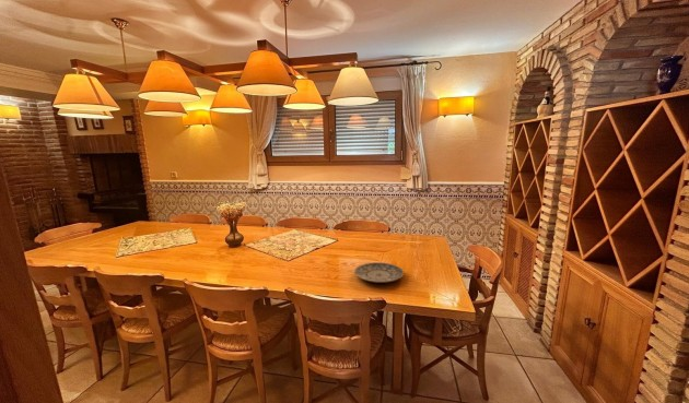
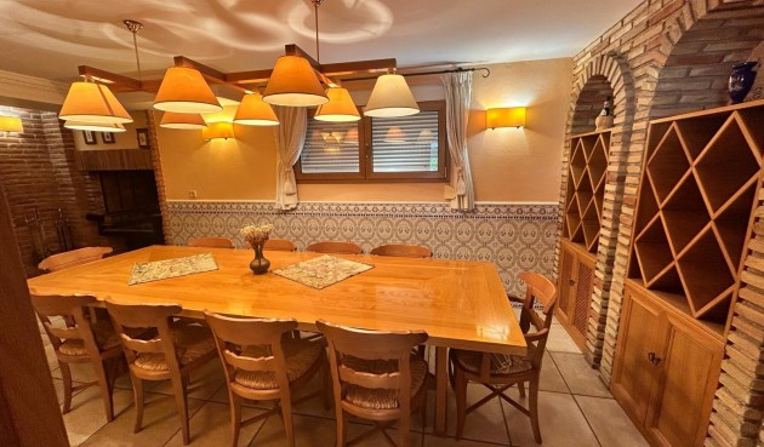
- plate [353,261,405,284]
